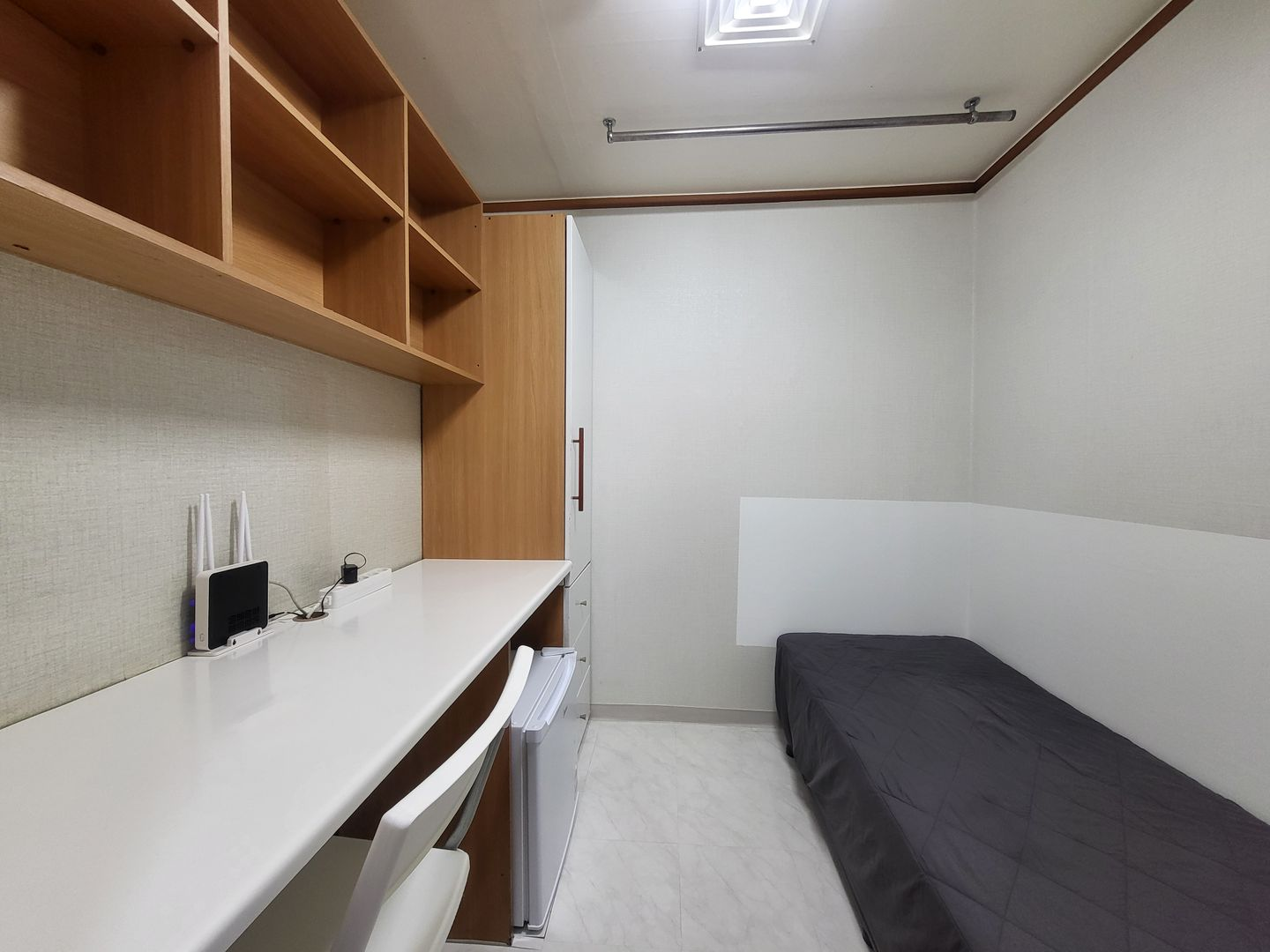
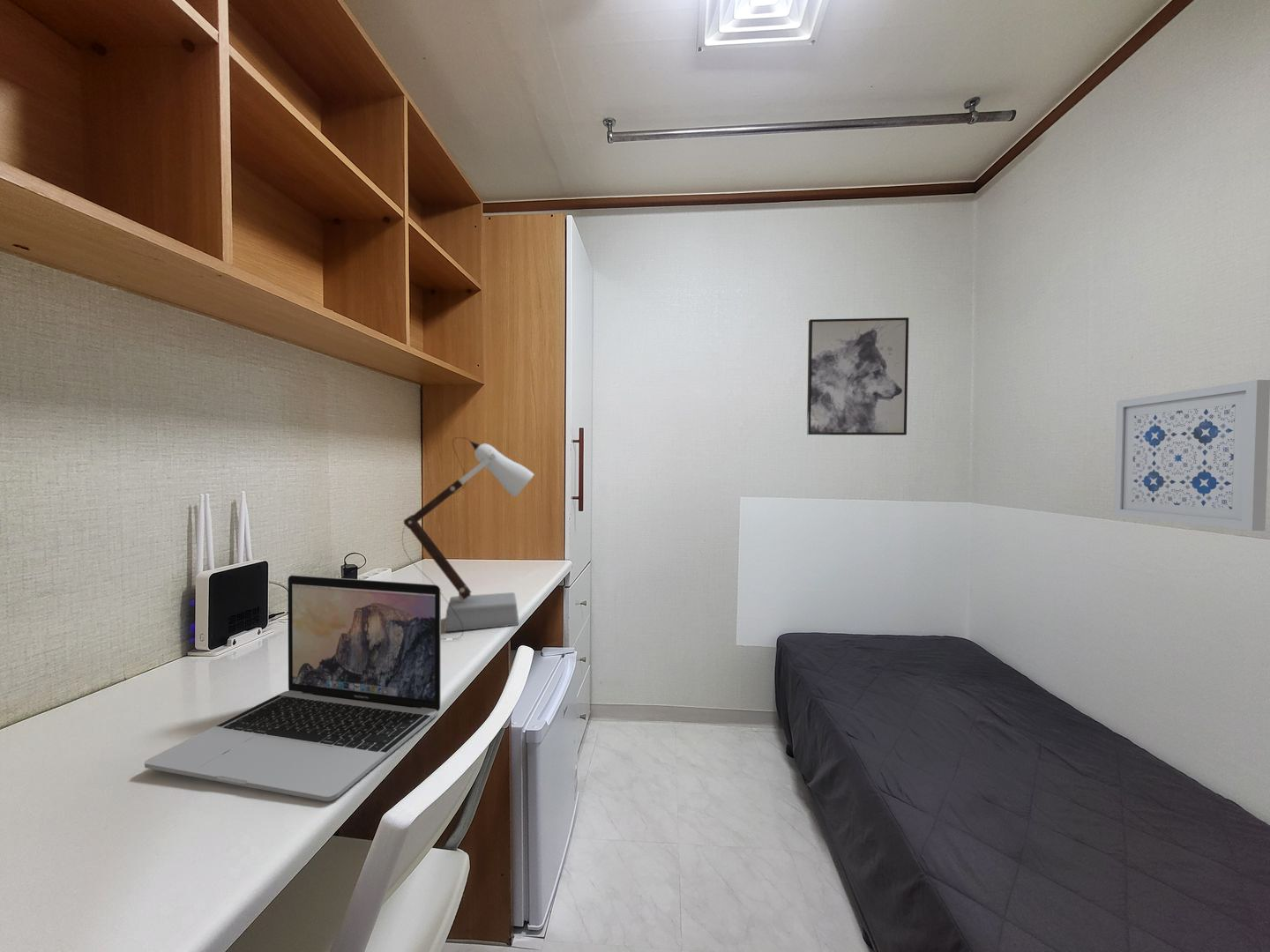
+ laptop [144,575,442,802]
+ desk lamp [401,436,534,640]
+ wall art [1113,379,1270,532]
+ wall art [806,316,909,436]
